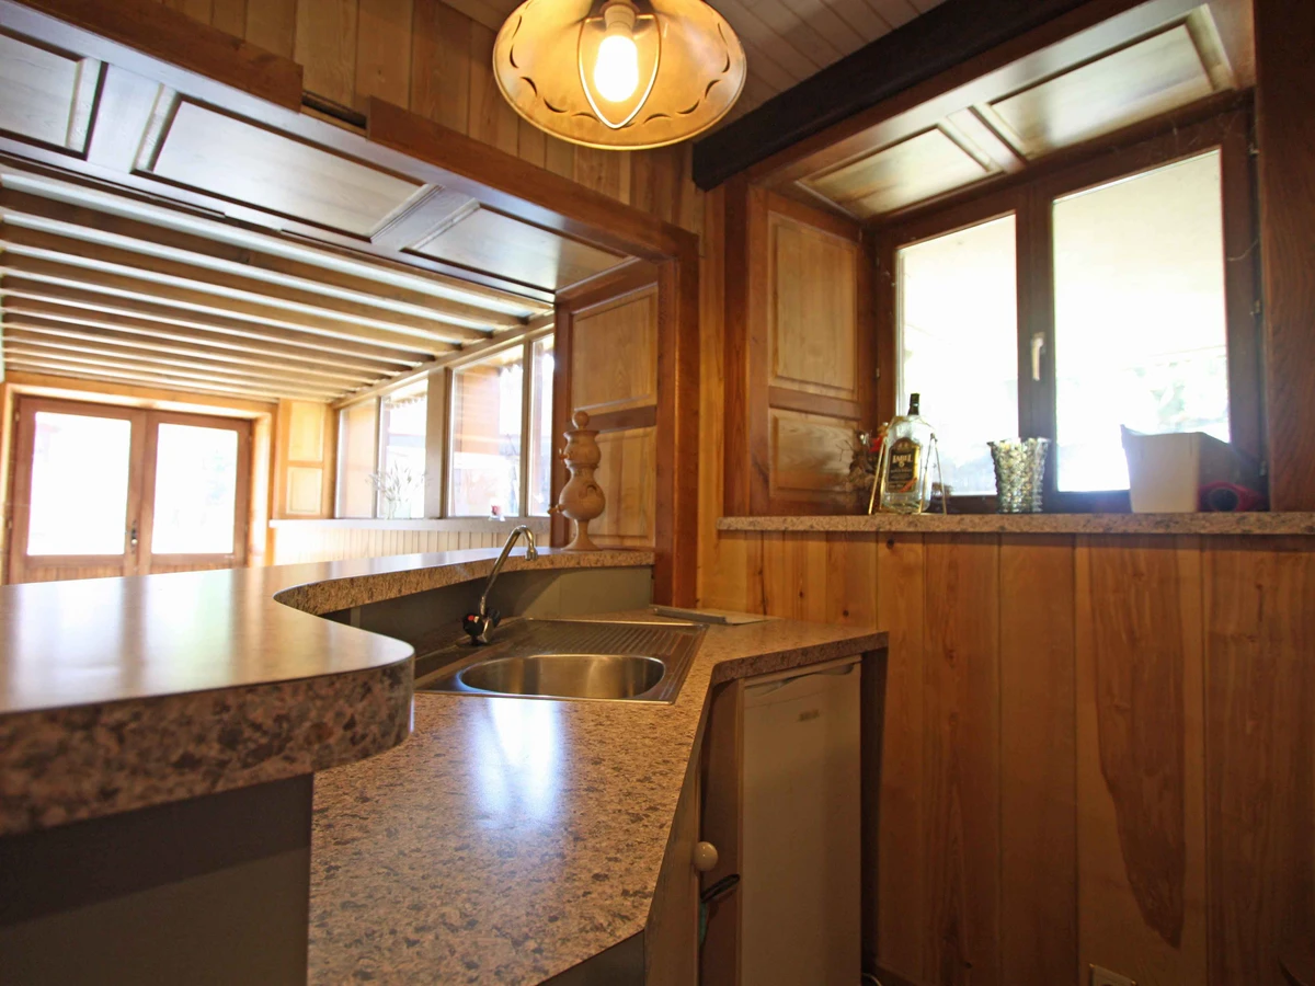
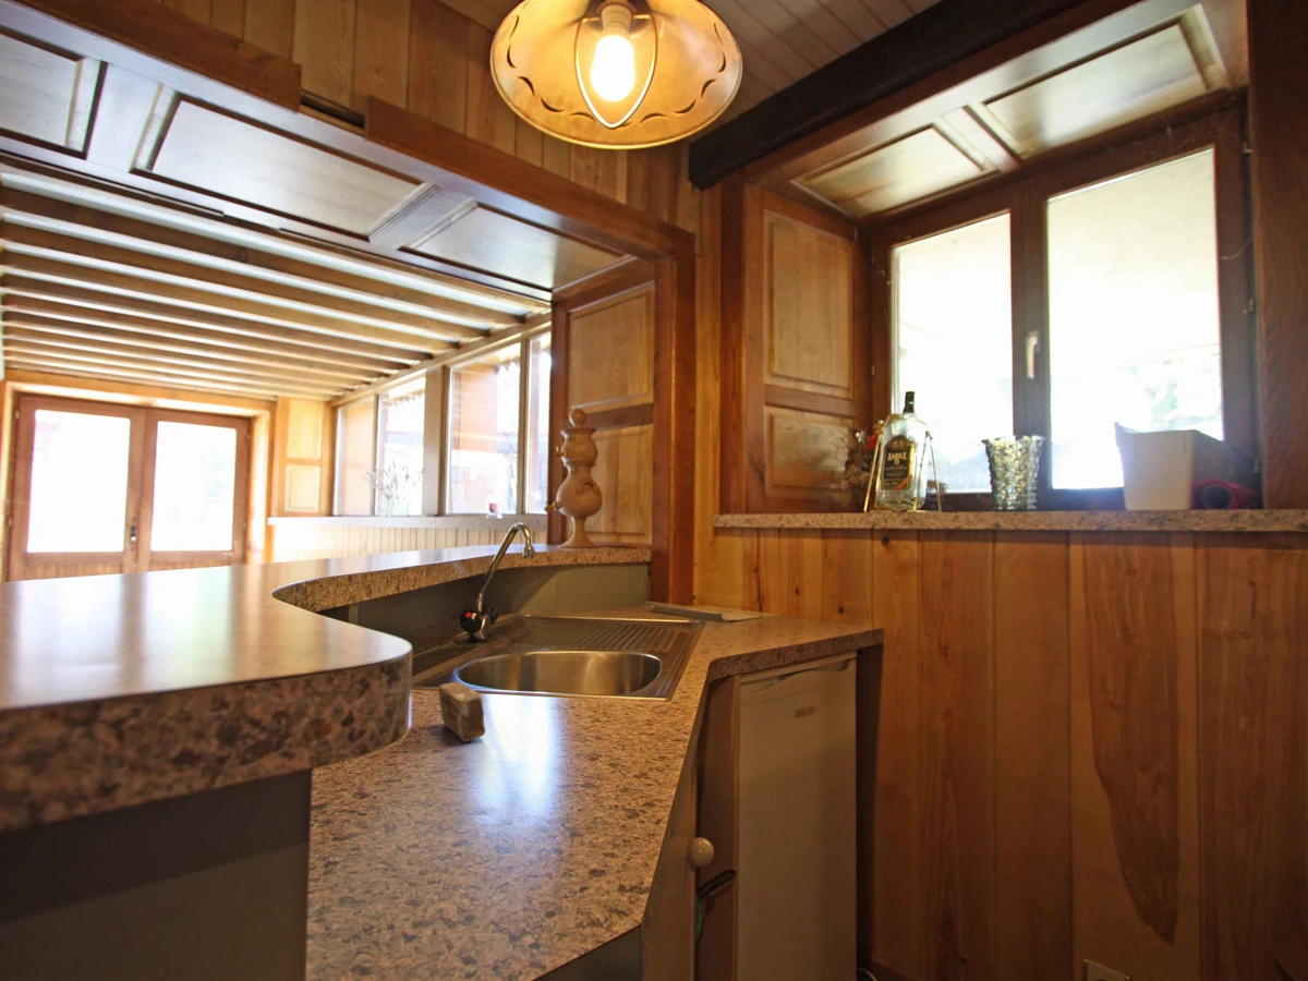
+ soap bar [437,680,487,742]
